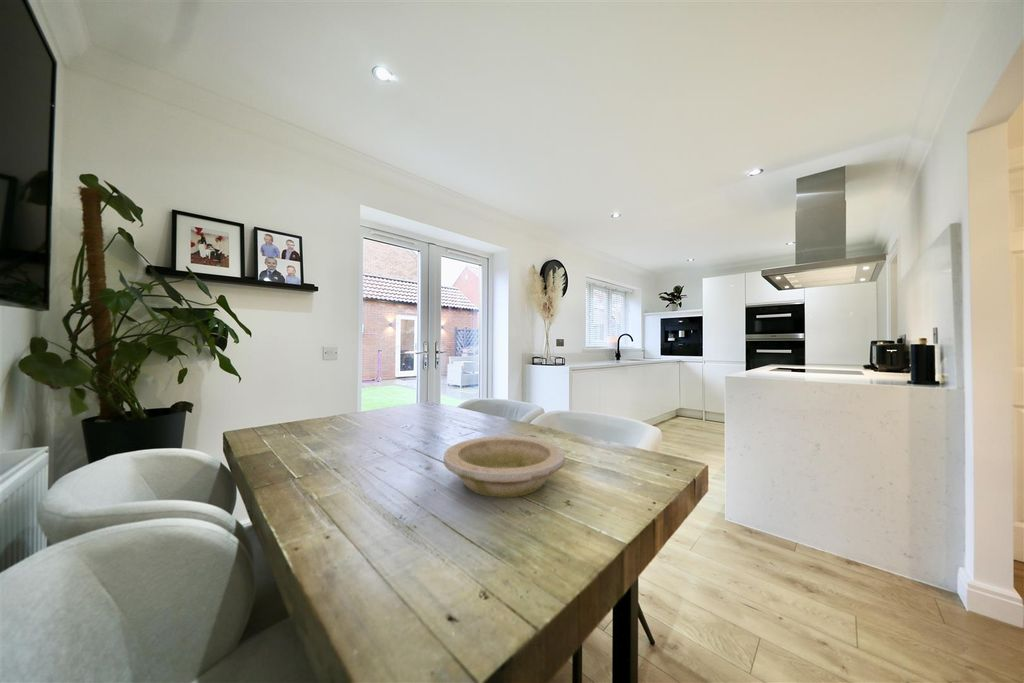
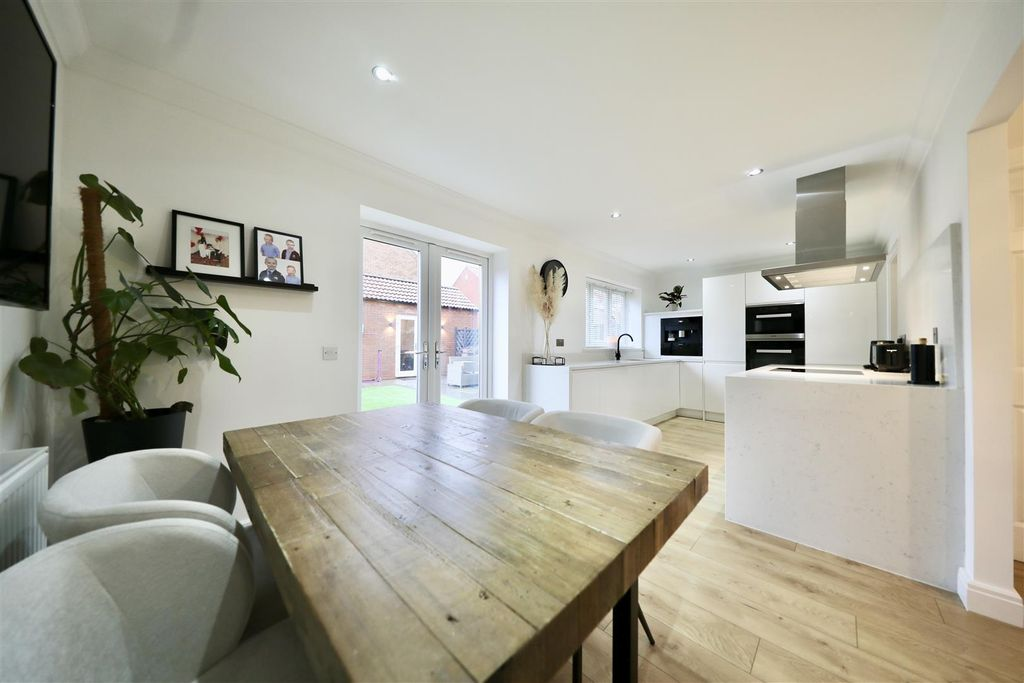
- bowl [443,435,566,498]
